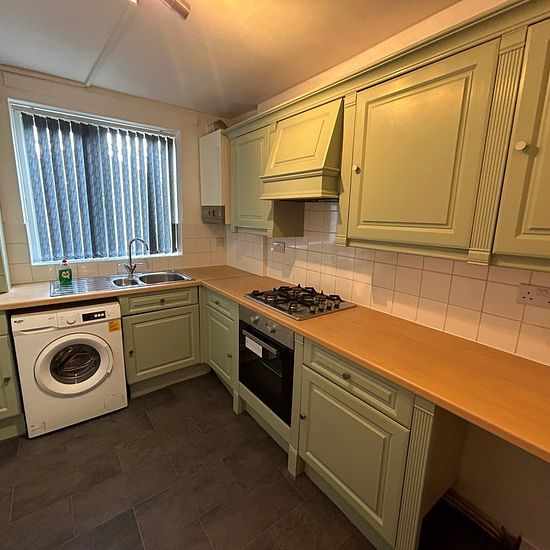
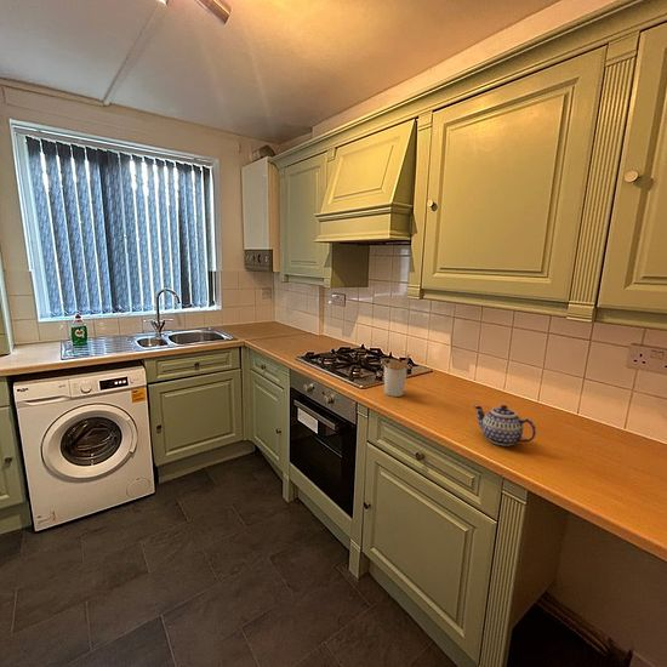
+ teapot [473,404,537,446]
+ utensil holder [380,353,411,398]
